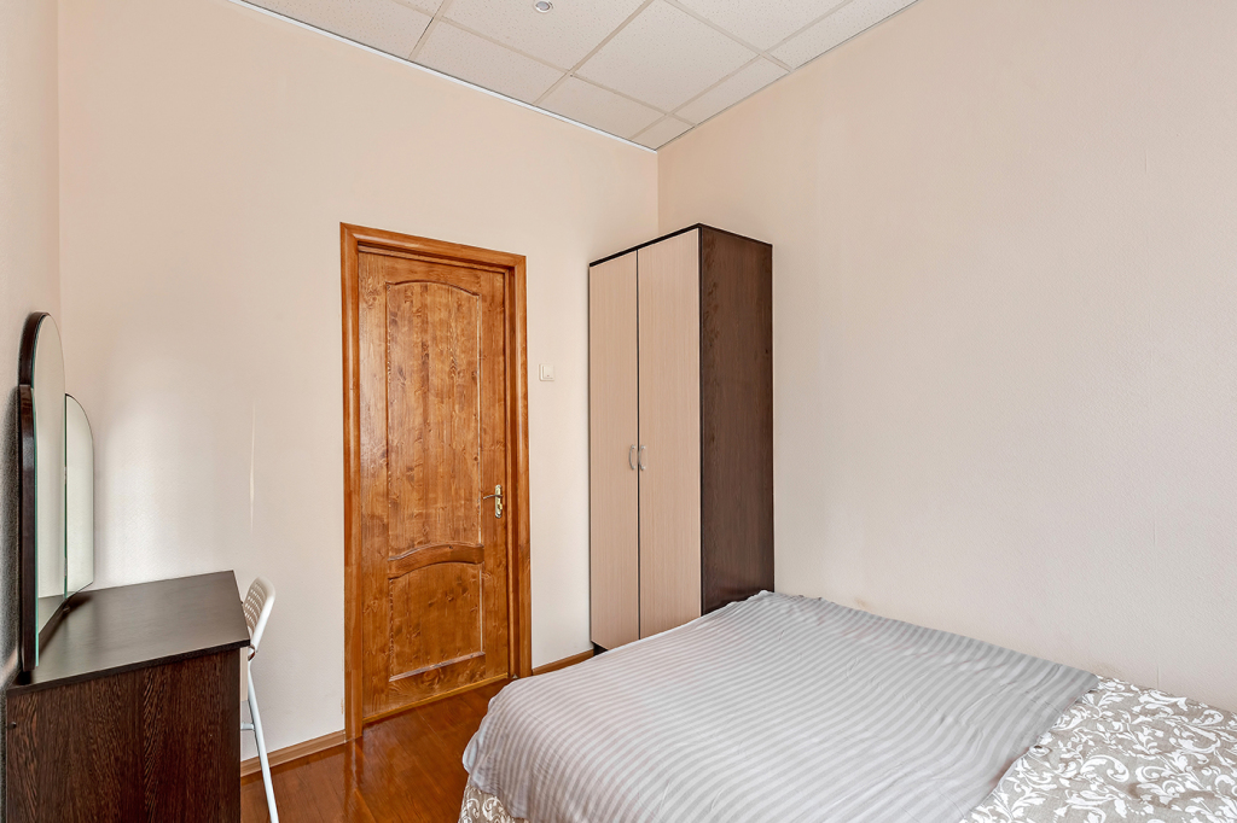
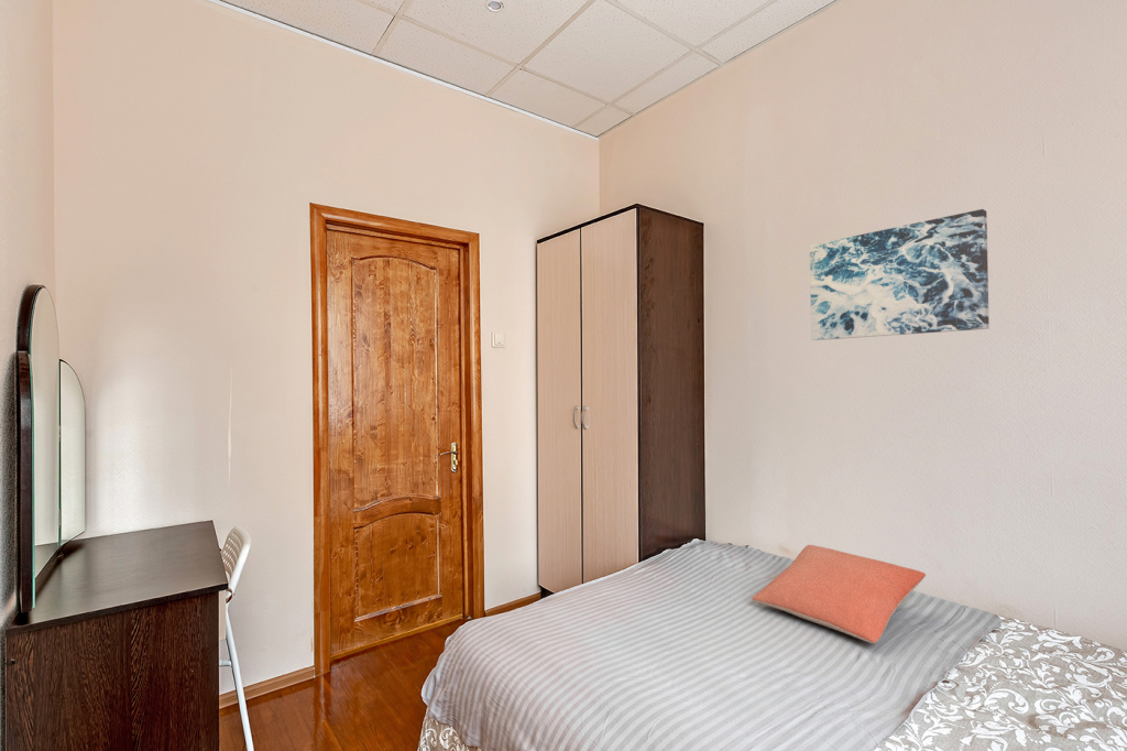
+ wall art [809,208,991,341]
+ pillow [751,544,927,644]
